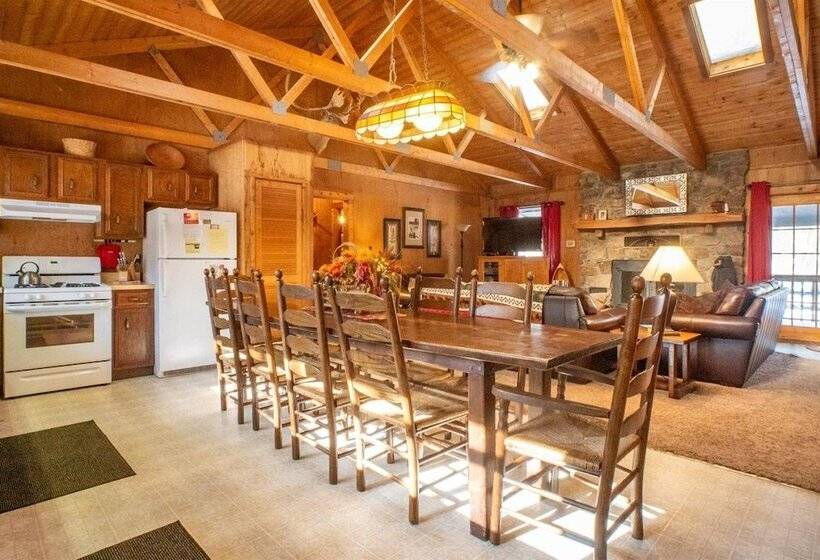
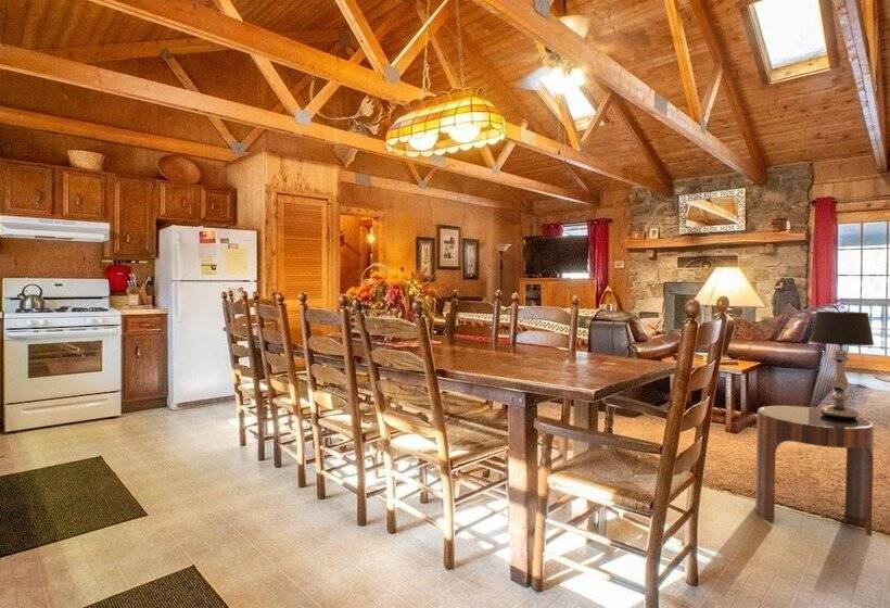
+ side table [754,405,875,536]
+ table lamp [809,311,875,420]
